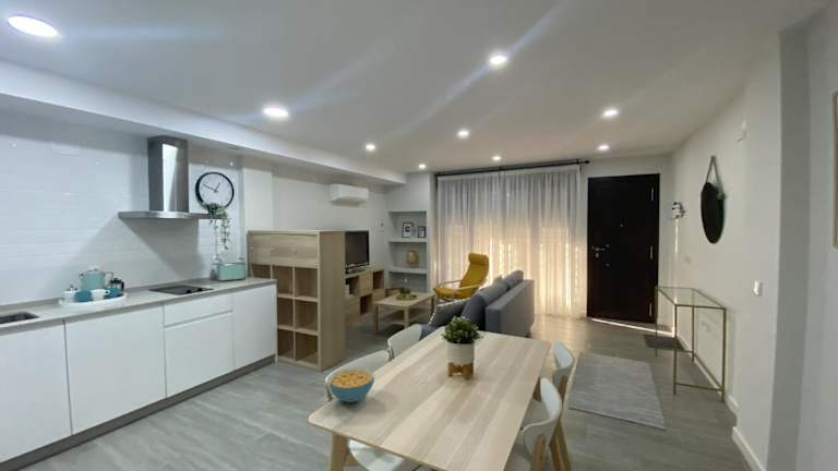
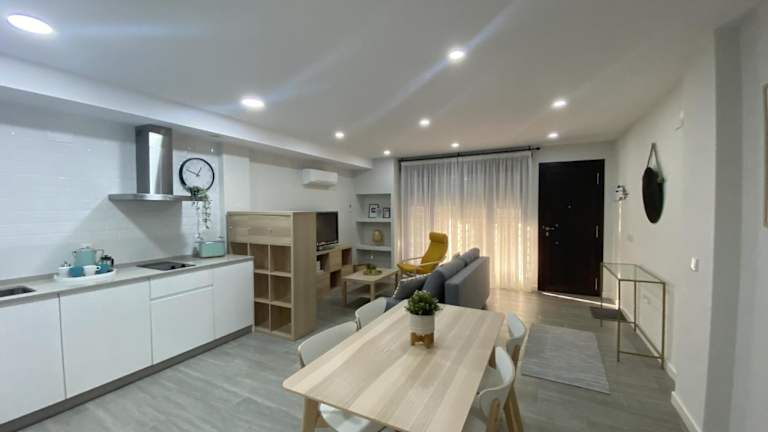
- cereal bowl [327,366,375,403]
